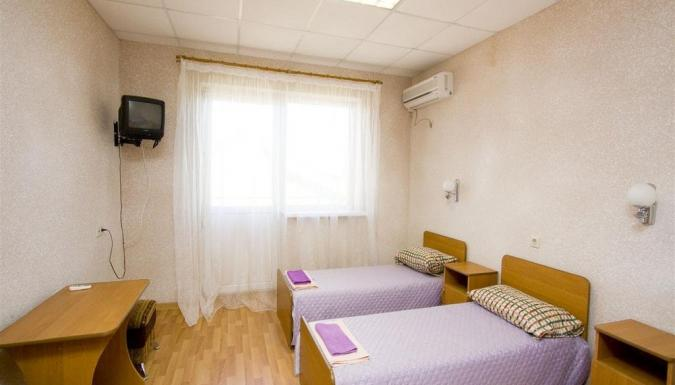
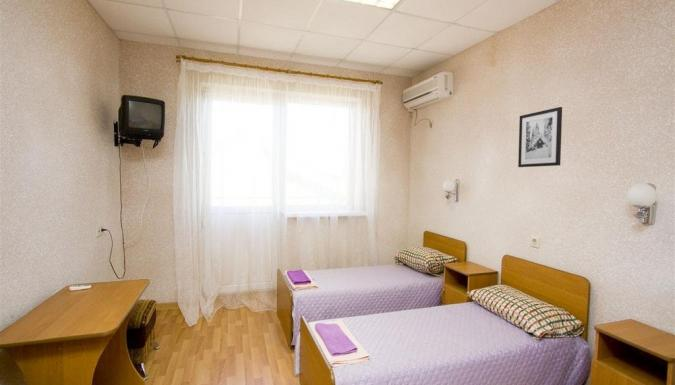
+ wall art [517,106,563,168]
